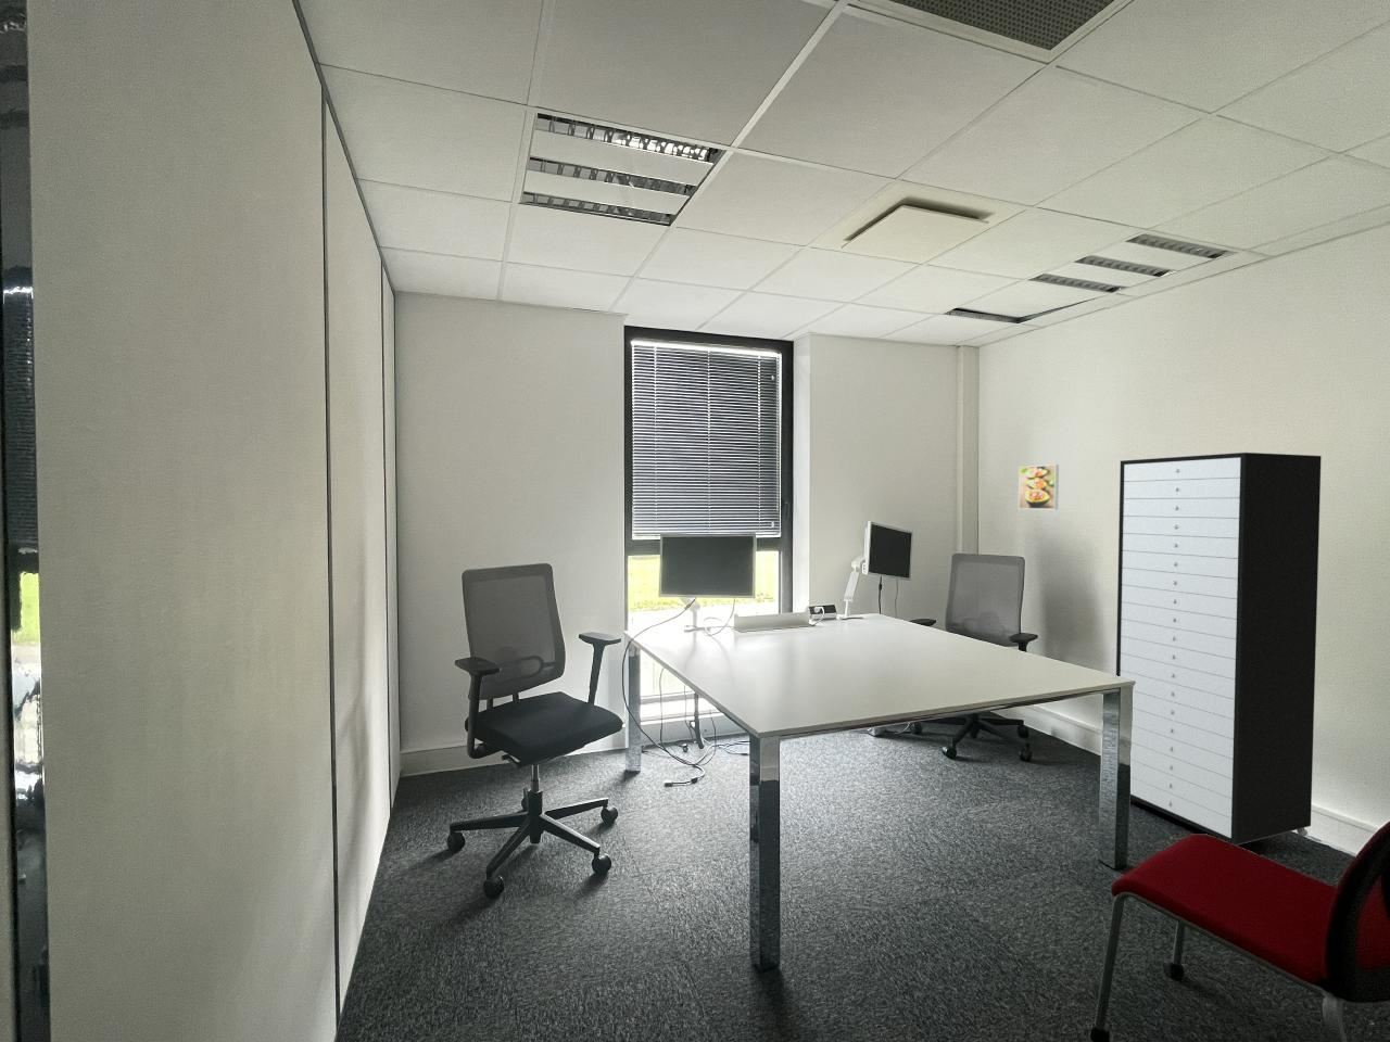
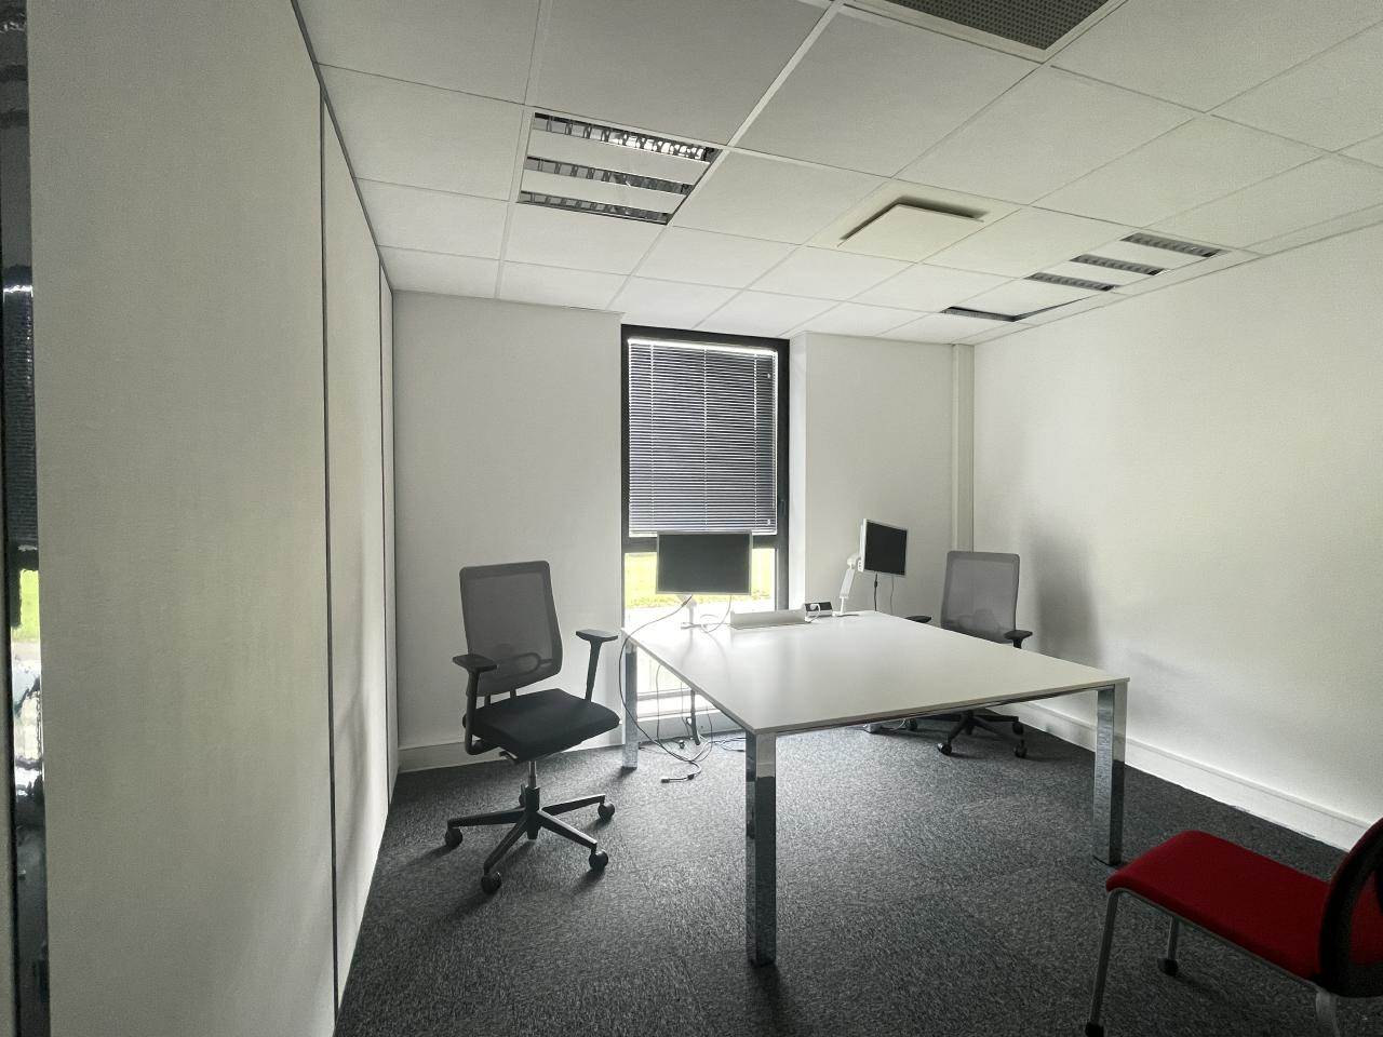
- storage cabinet [1115,452,1322,846]
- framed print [1018,463,1059,510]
